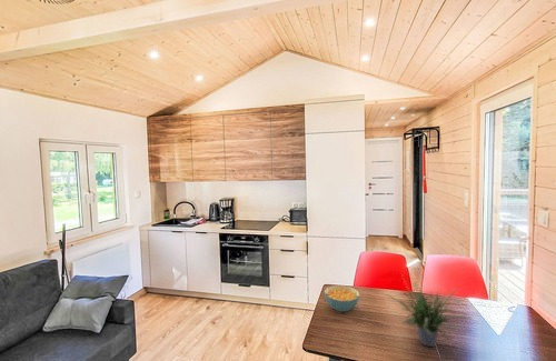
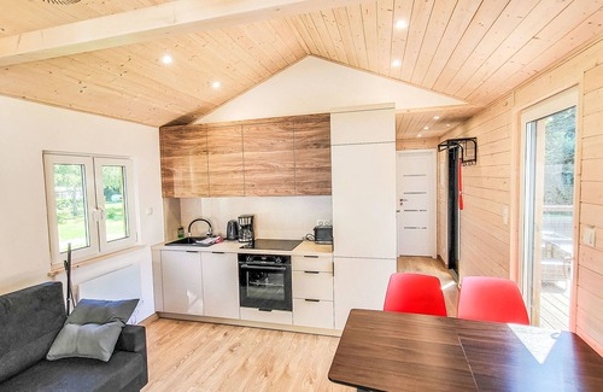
- cereal bowl [324,284,361,313]
- potted plant [384,275,474,348]
